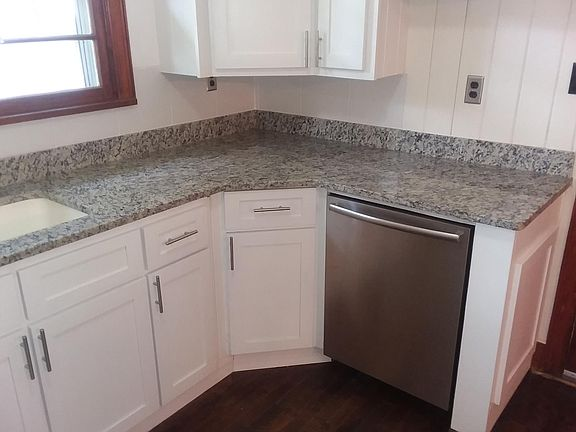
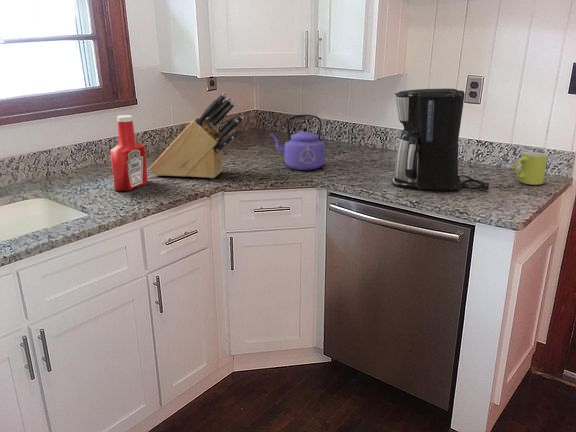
+ coffee maker [391,88,490,191]
+ mug [513,151,548,186]
+ soap bottle [109,114,149,192]
+ kettle [269,114,326,171]
+ knife block [148,92,245,179]
